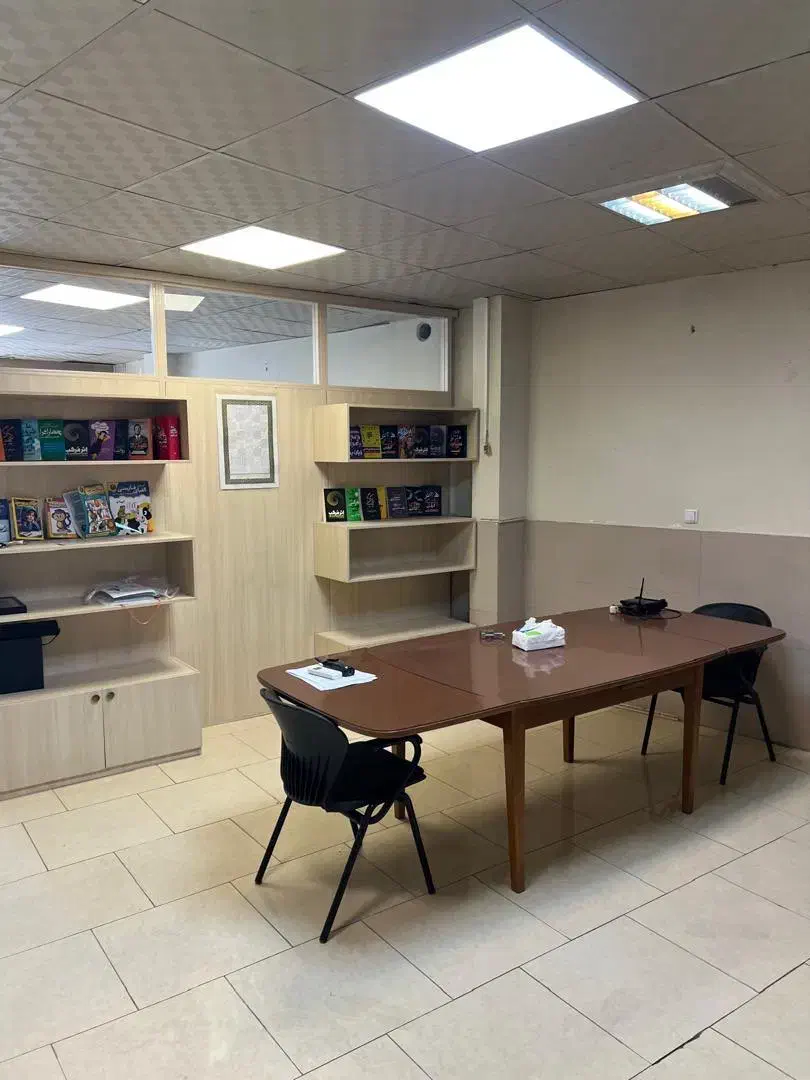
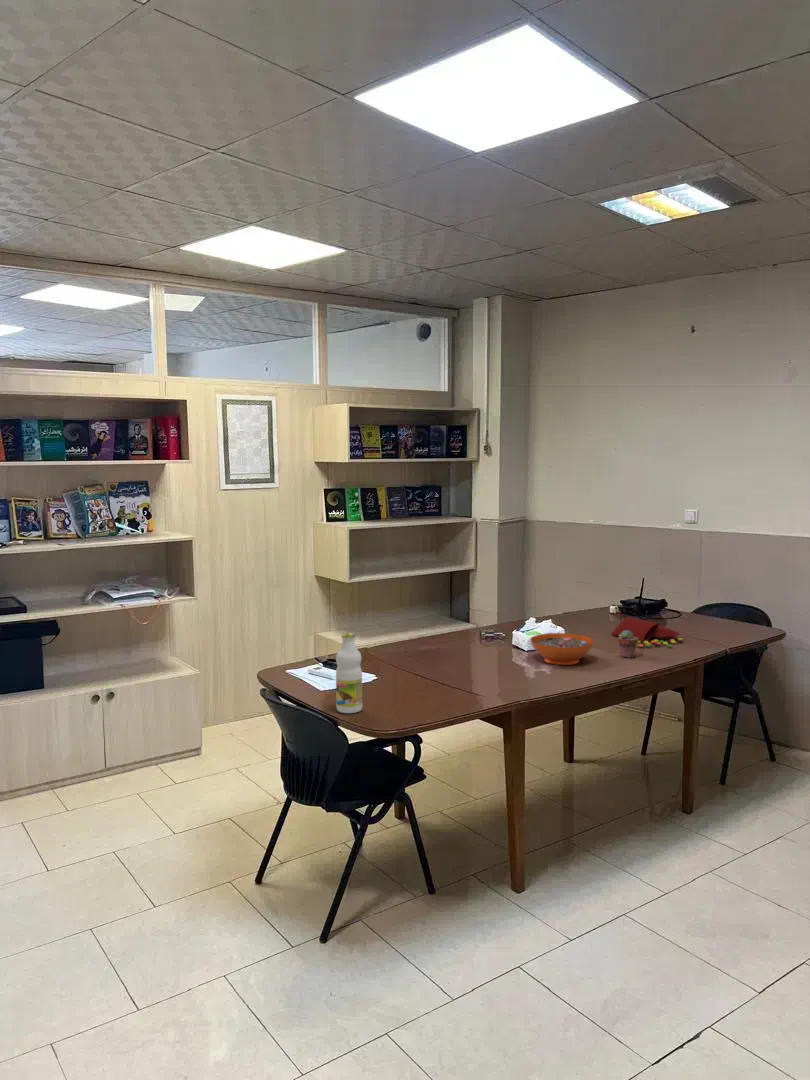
+ potted succulent [617,630,639,659]
+ bottle [335,631,363,714]
+ candy bag [610,616,684,648]
+ decorative bowl [529,632,594,666]
